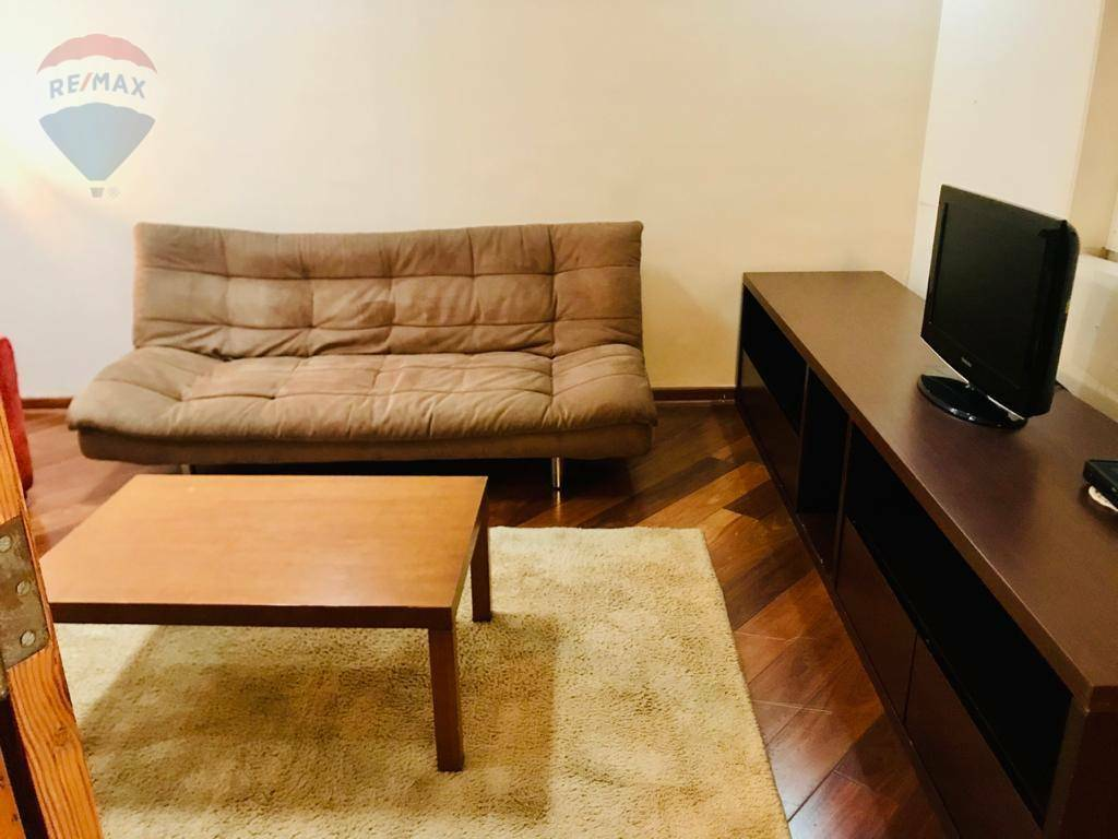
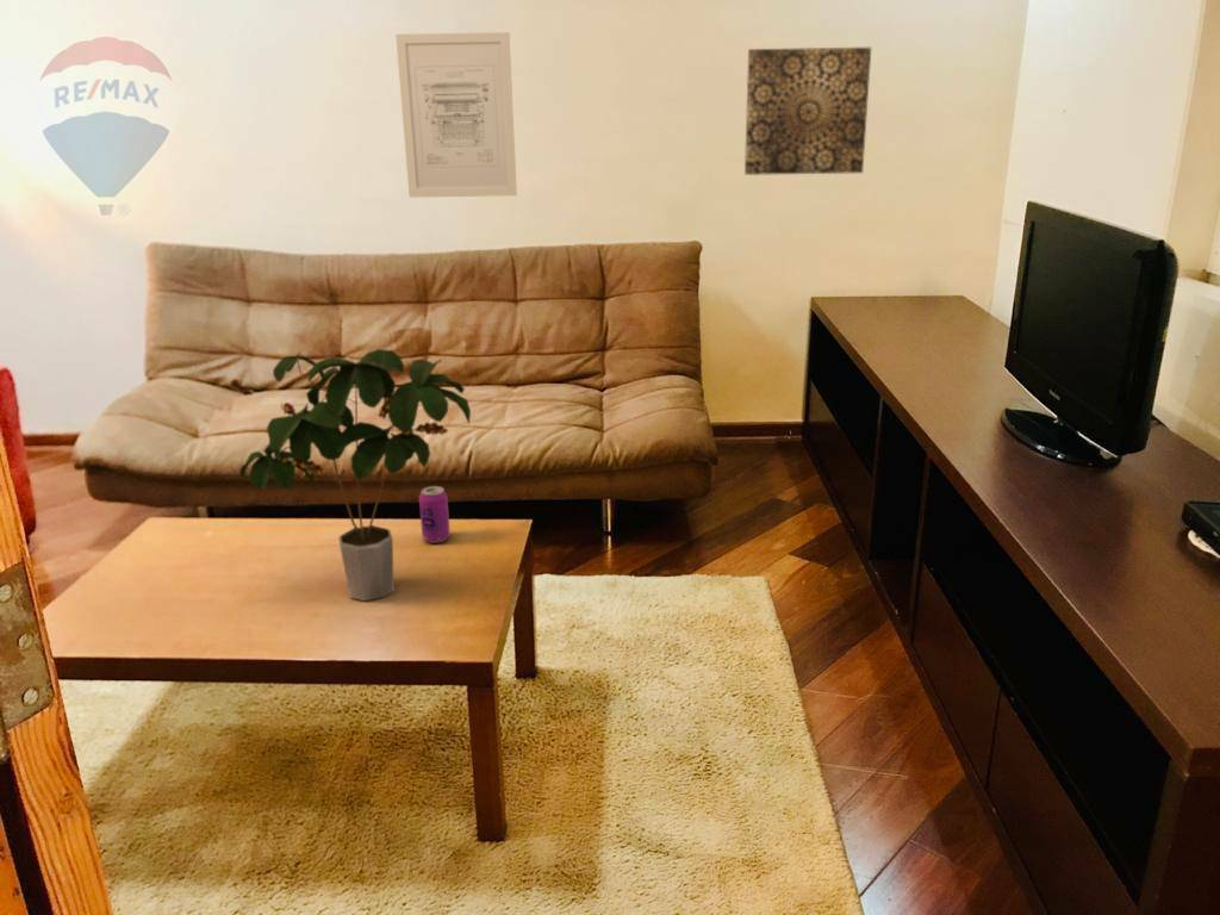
+ potted plant [238,348,472,602]
+ wall art [394,31,518,199]
+ wall art [743,46,872,176]
+ beverage can [418,485,452,544]
